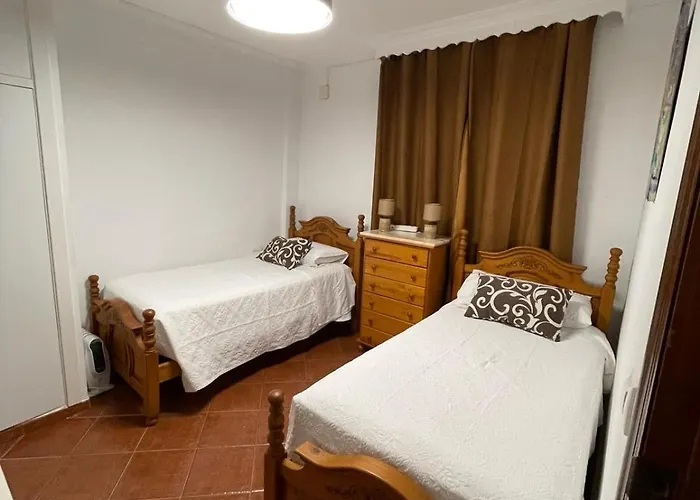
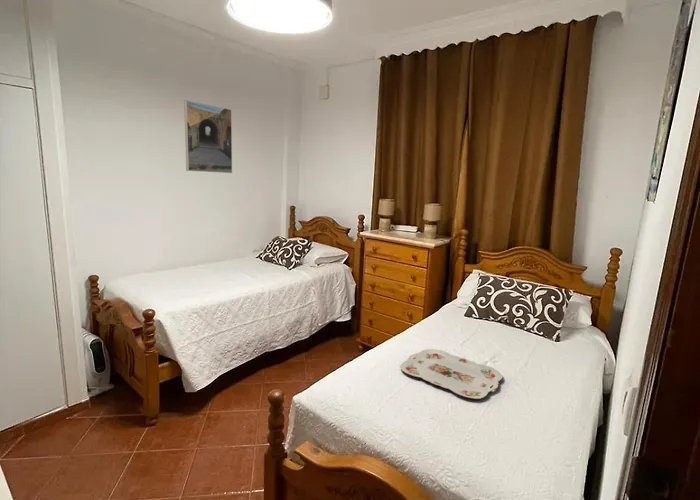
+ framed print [183,99,233,174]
+ serving tray [399,348,503,400]
